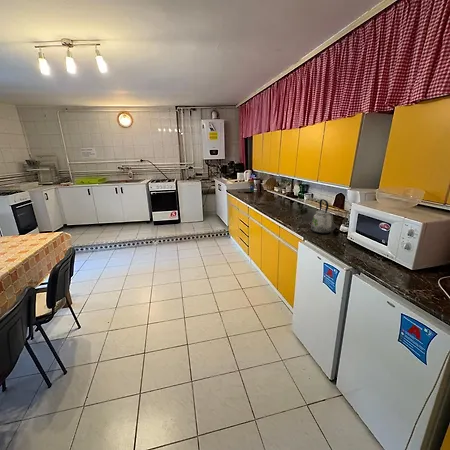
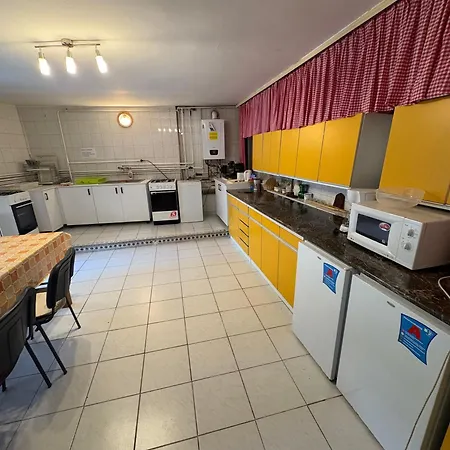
- kettle [310,198,333,234]
